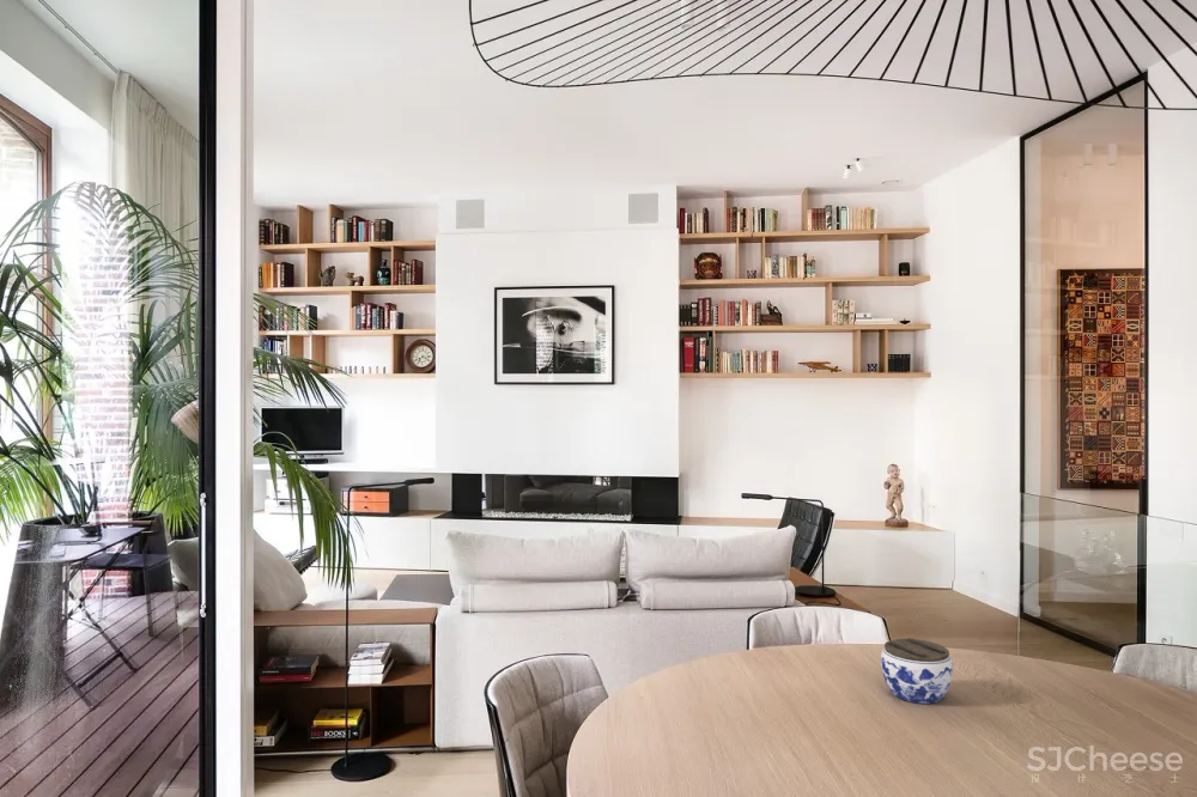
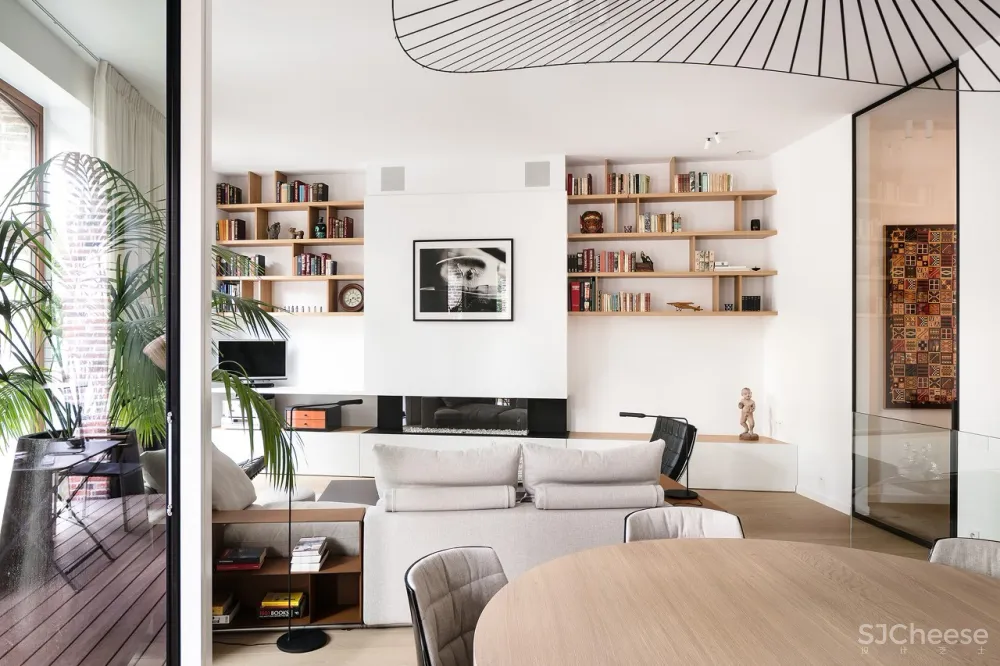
- jar [880,637,954,705]
